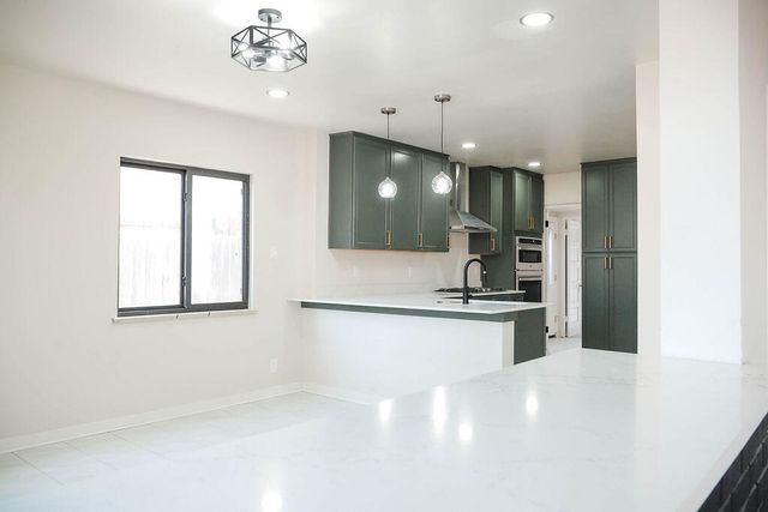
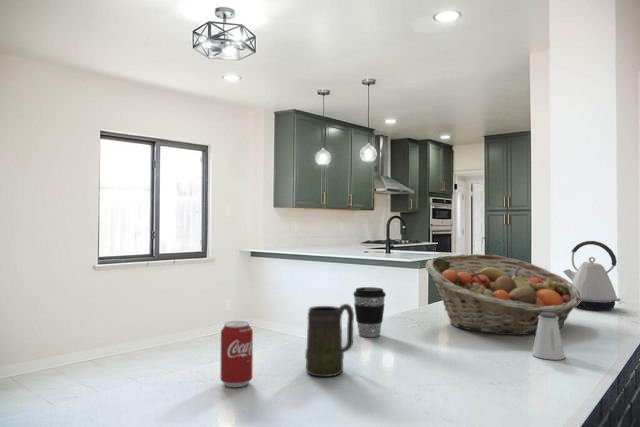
+ mug [304,303,355,378]
+ beverage can [220,320,254,388]
+ kettle [562,240,622,311]
+ coffee cup [352,286,387,338]
+ fruit basket [424,253,582,336]
+ saltshaker [531,313,566,361]
